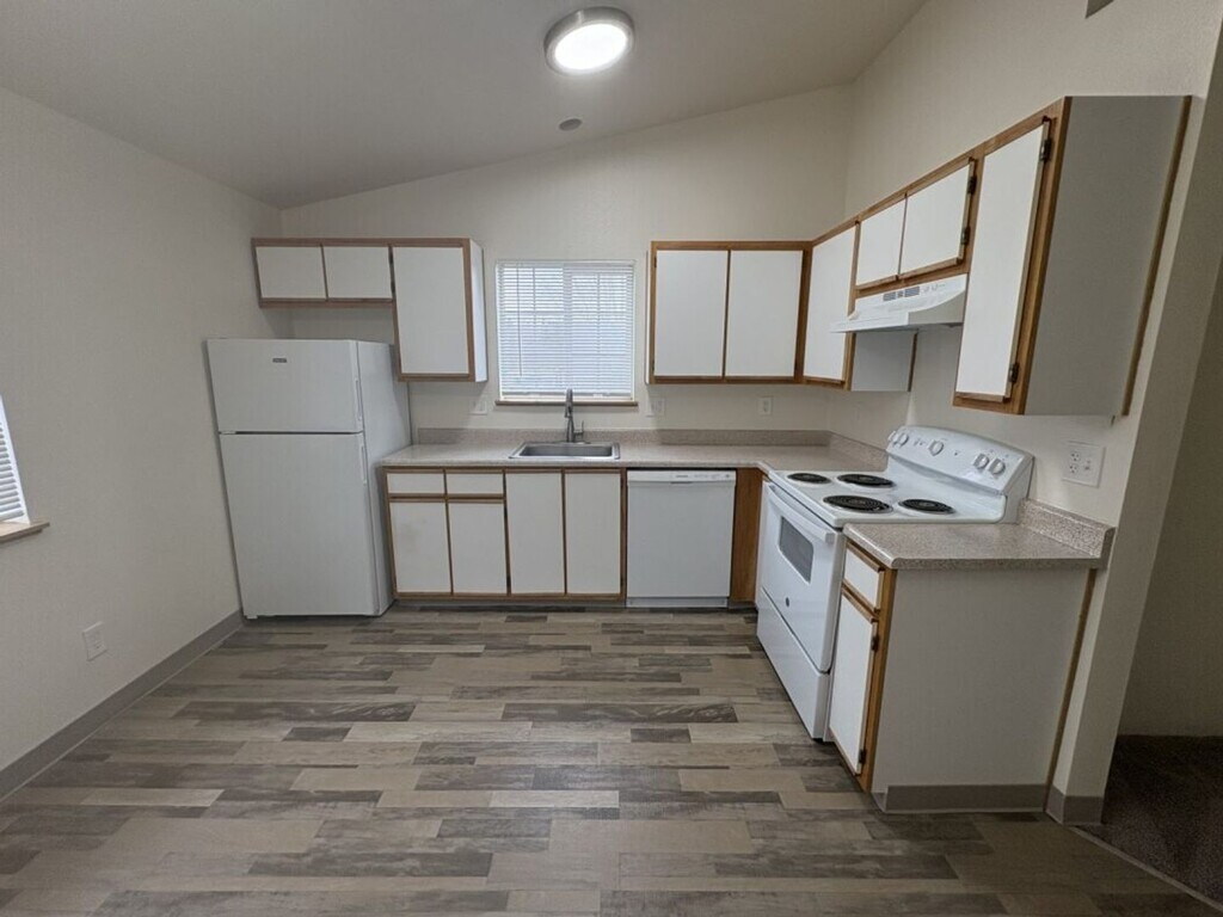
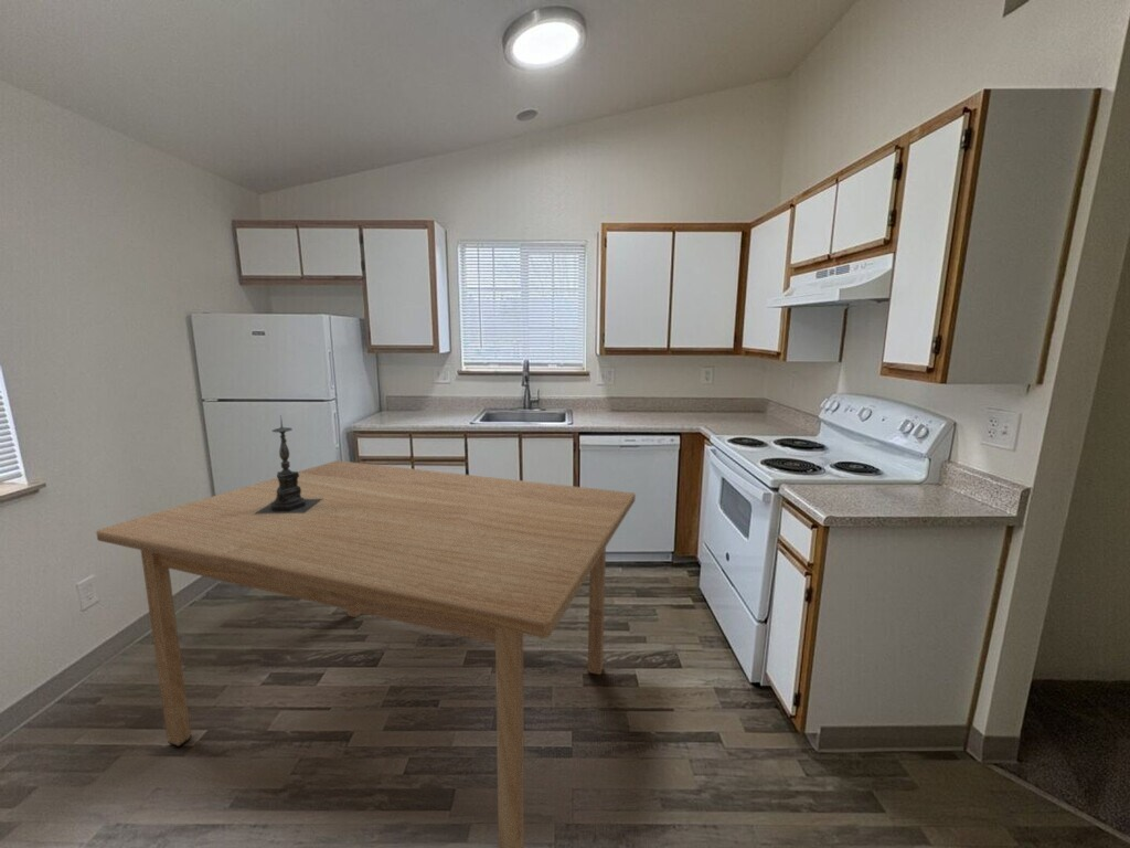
+ table [95,459,637,848]
+ candle holder [254,414,322,515]
